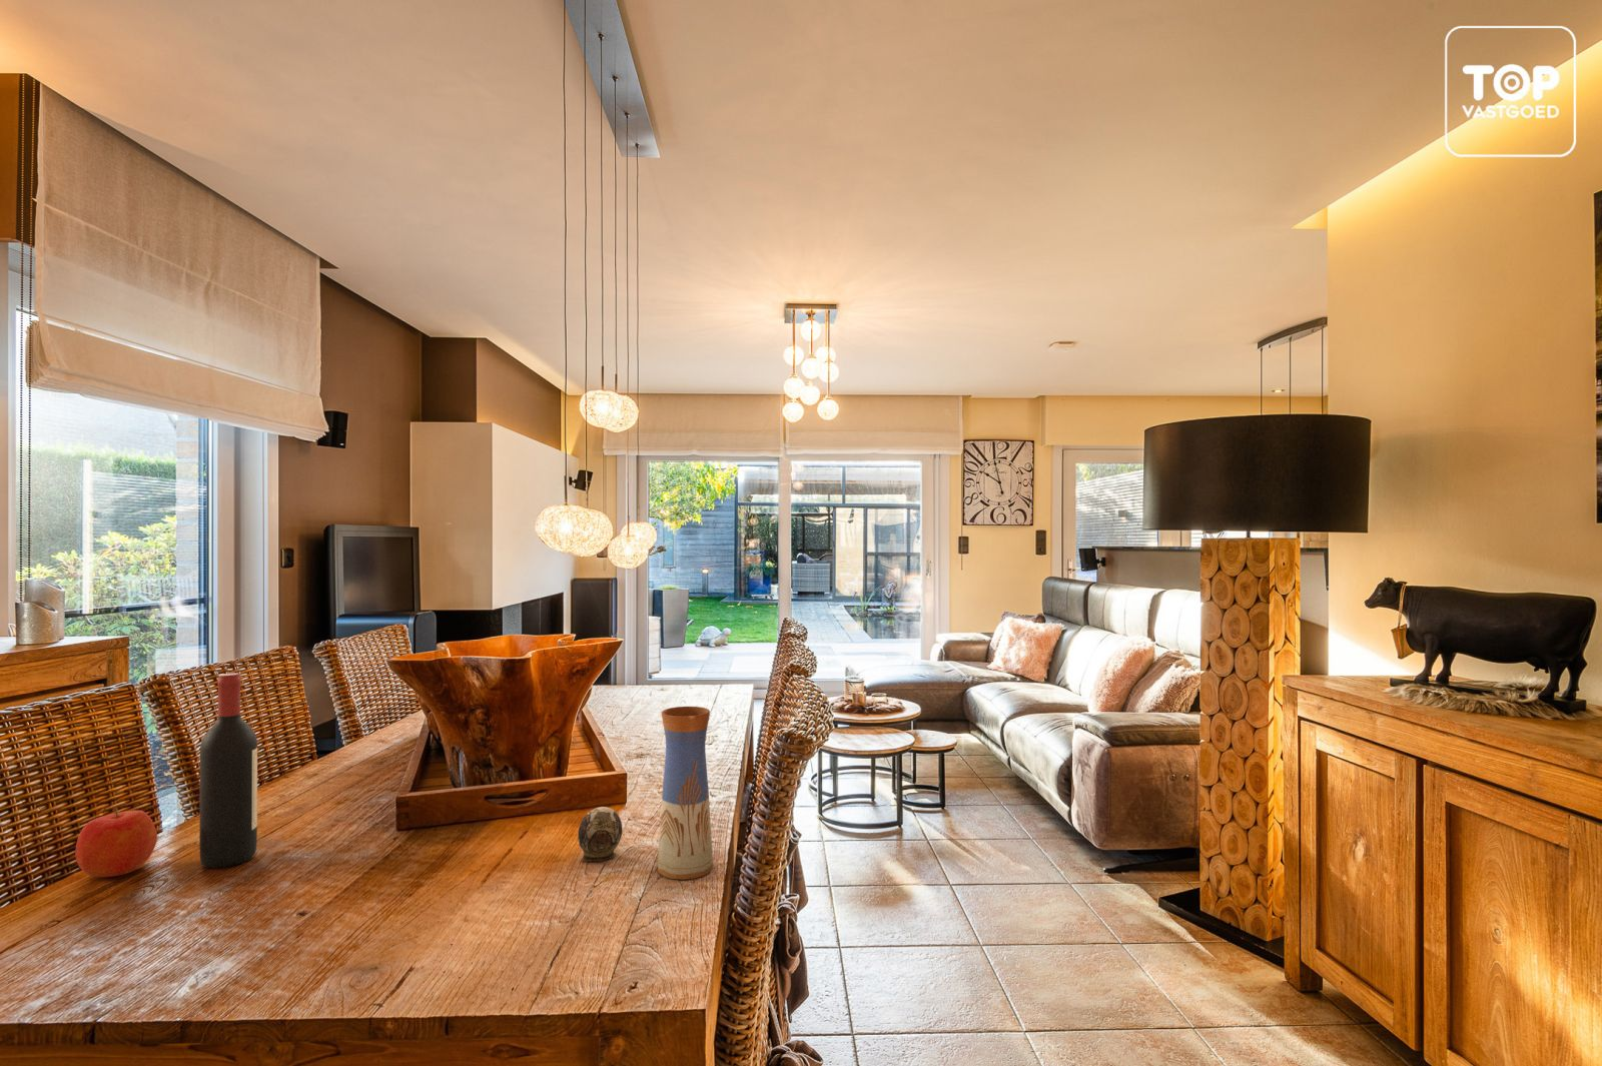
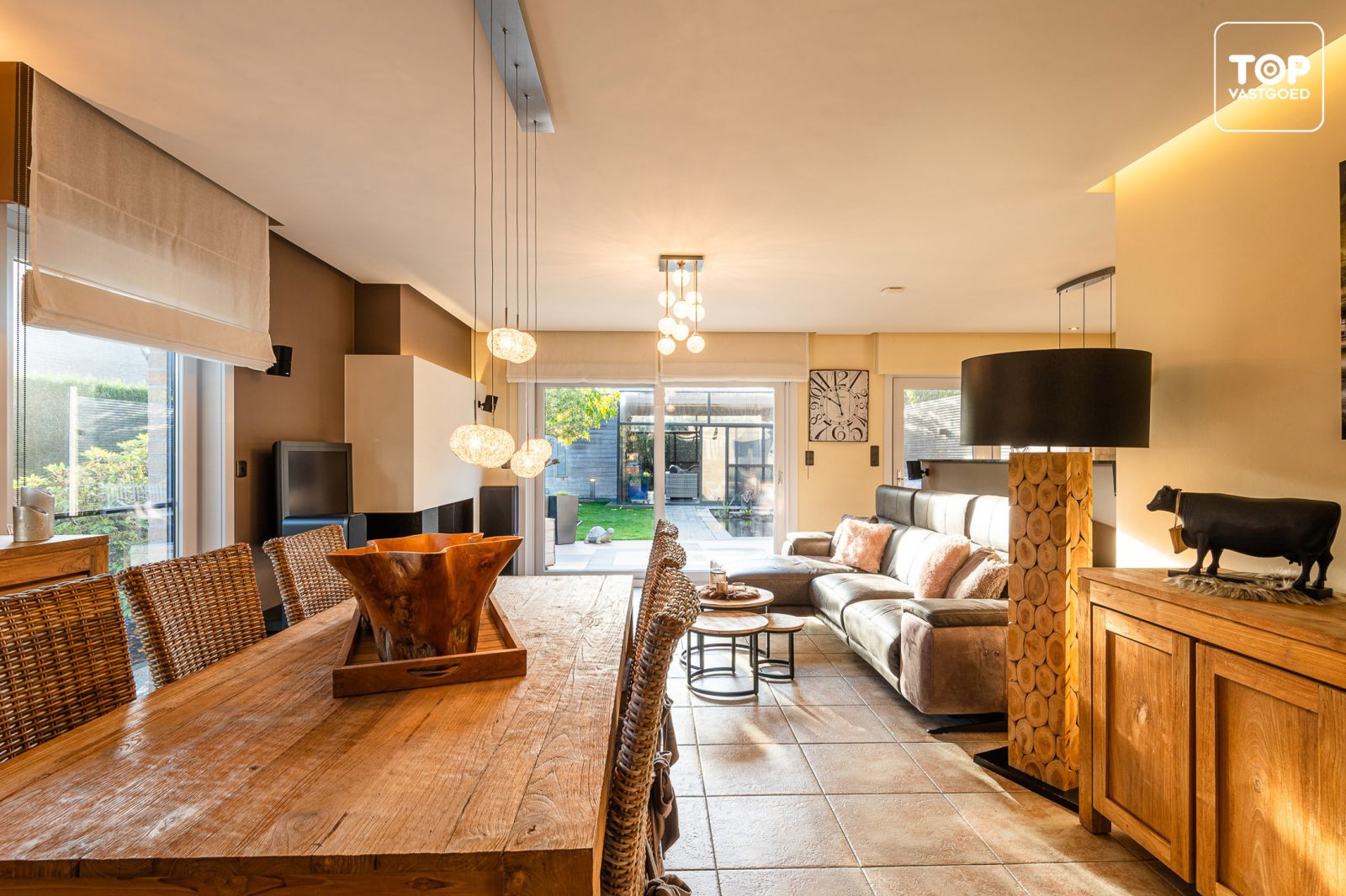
- vase [657,706,714,880]
- decorative egg [577,805,622,863]
- wine bottle [199,672,258,869]
- apple [74,805,158,878]
